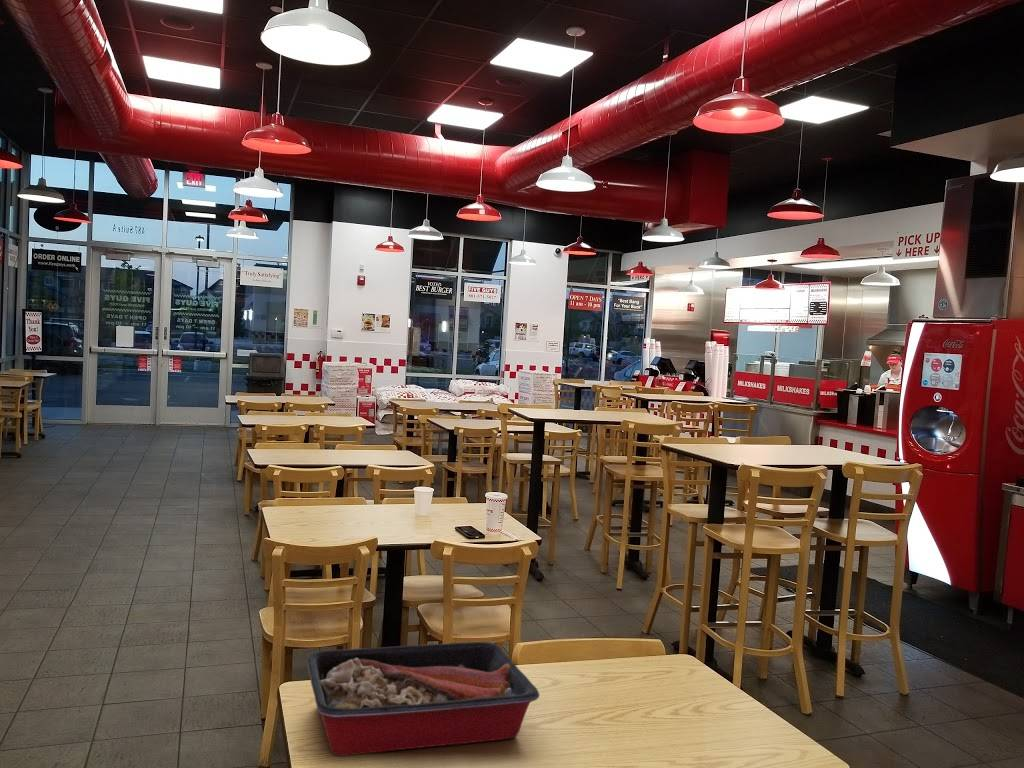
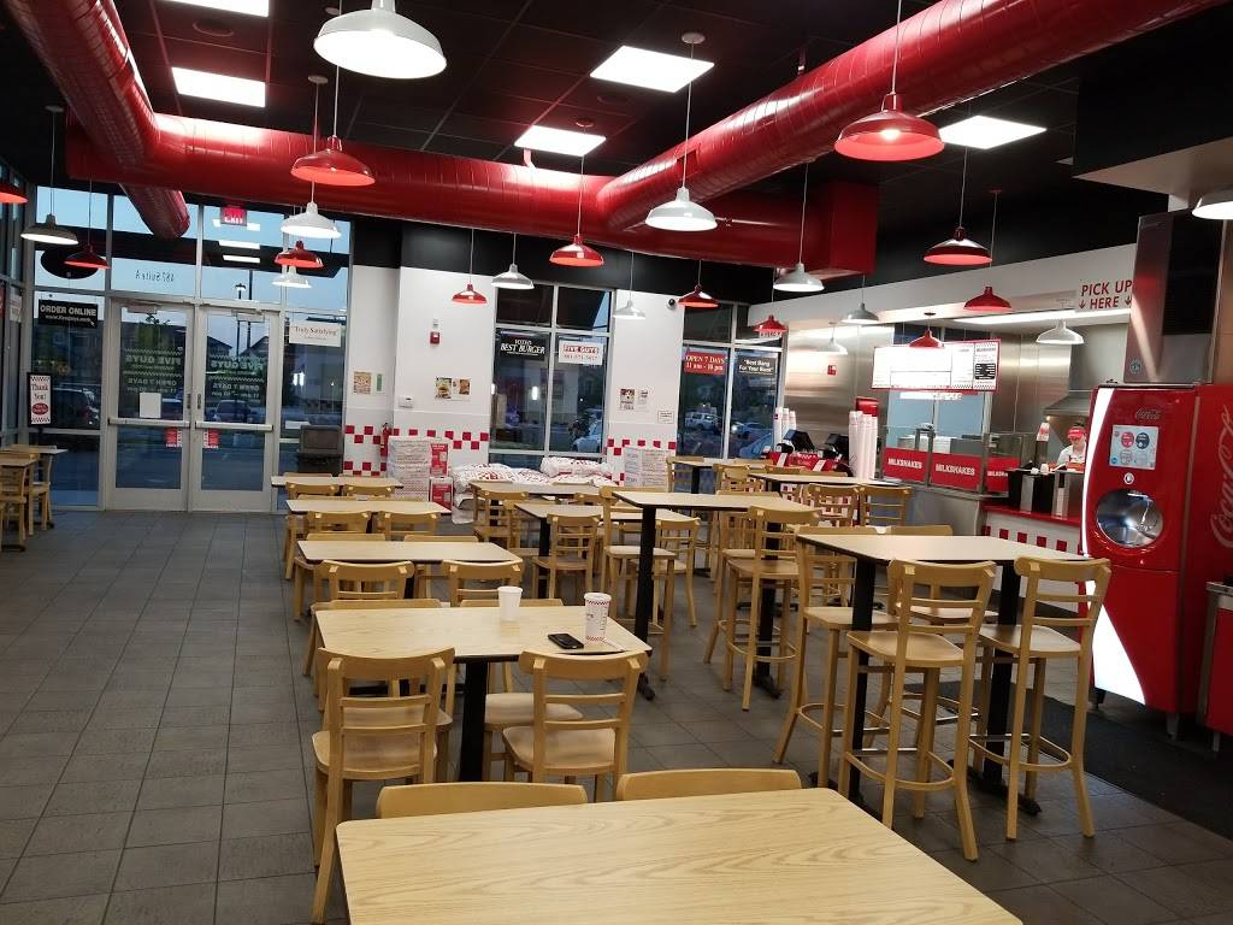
- tray [306,641,540,757]
